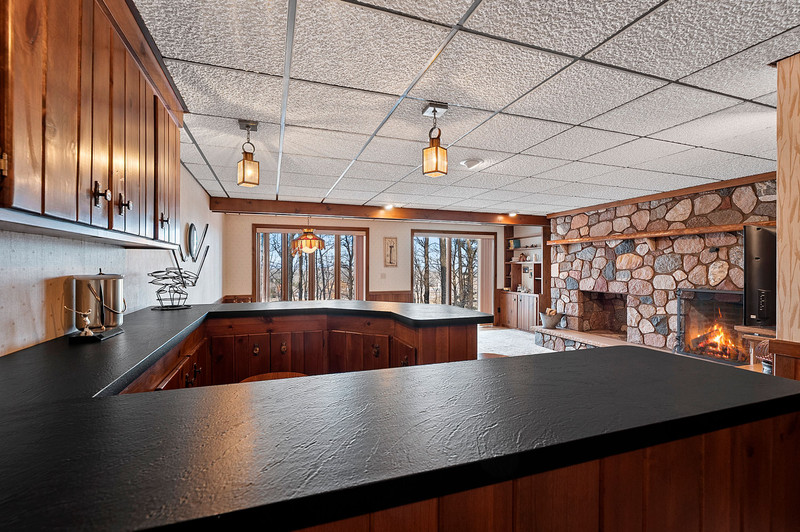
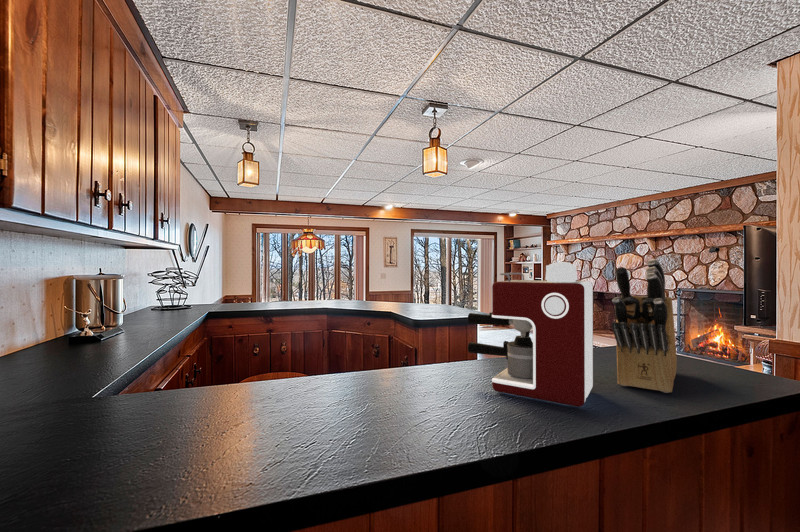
+ coffee maker [467,261,594,408]
+ knife block [611,258,678,394]
